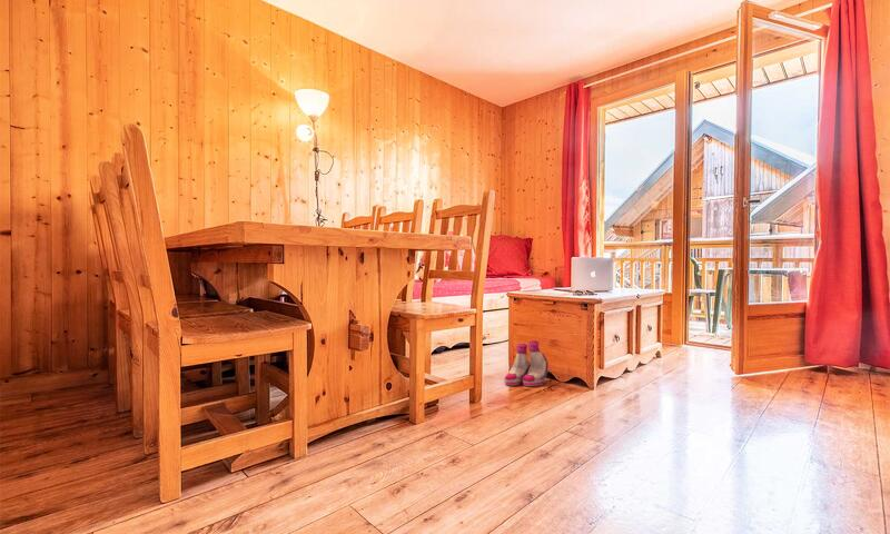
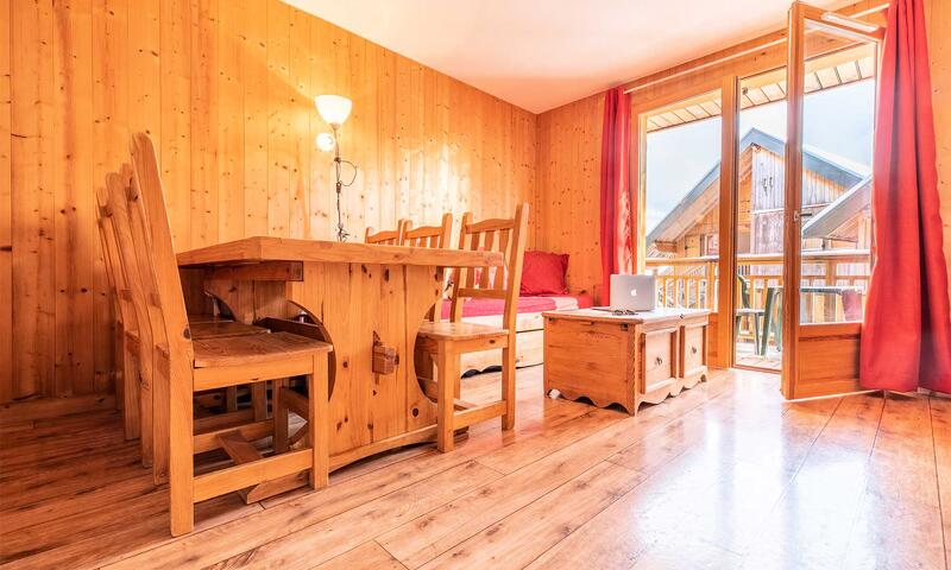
- boots [503,339,550,387]
